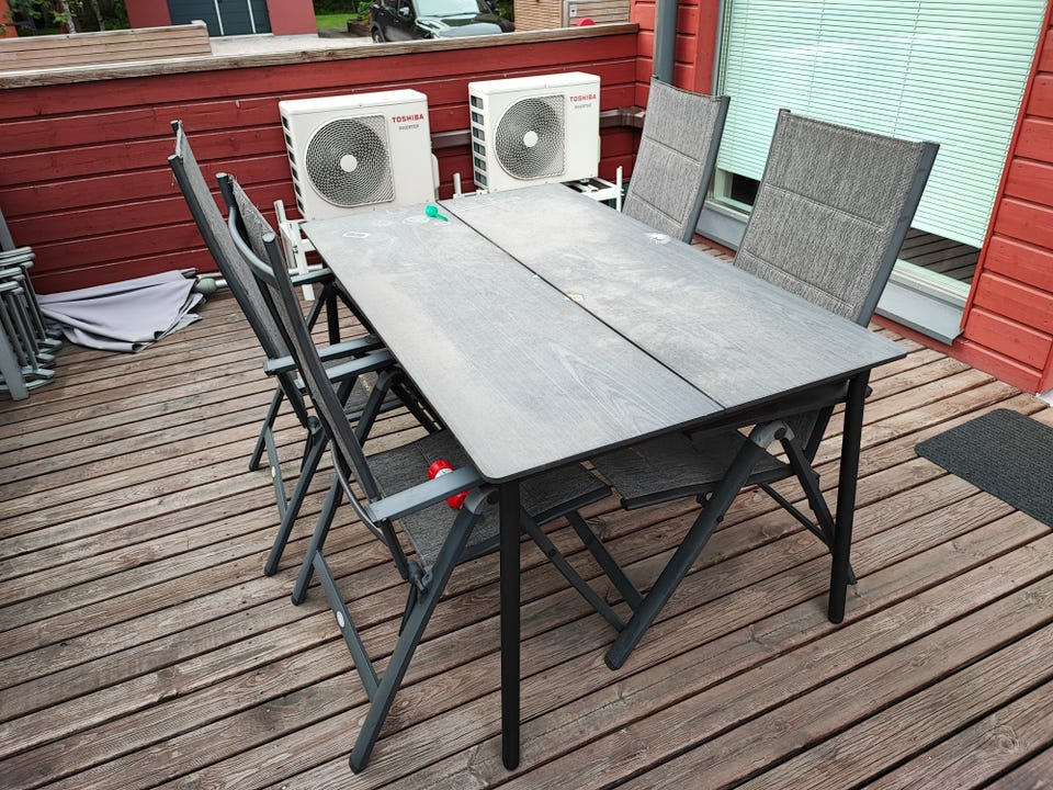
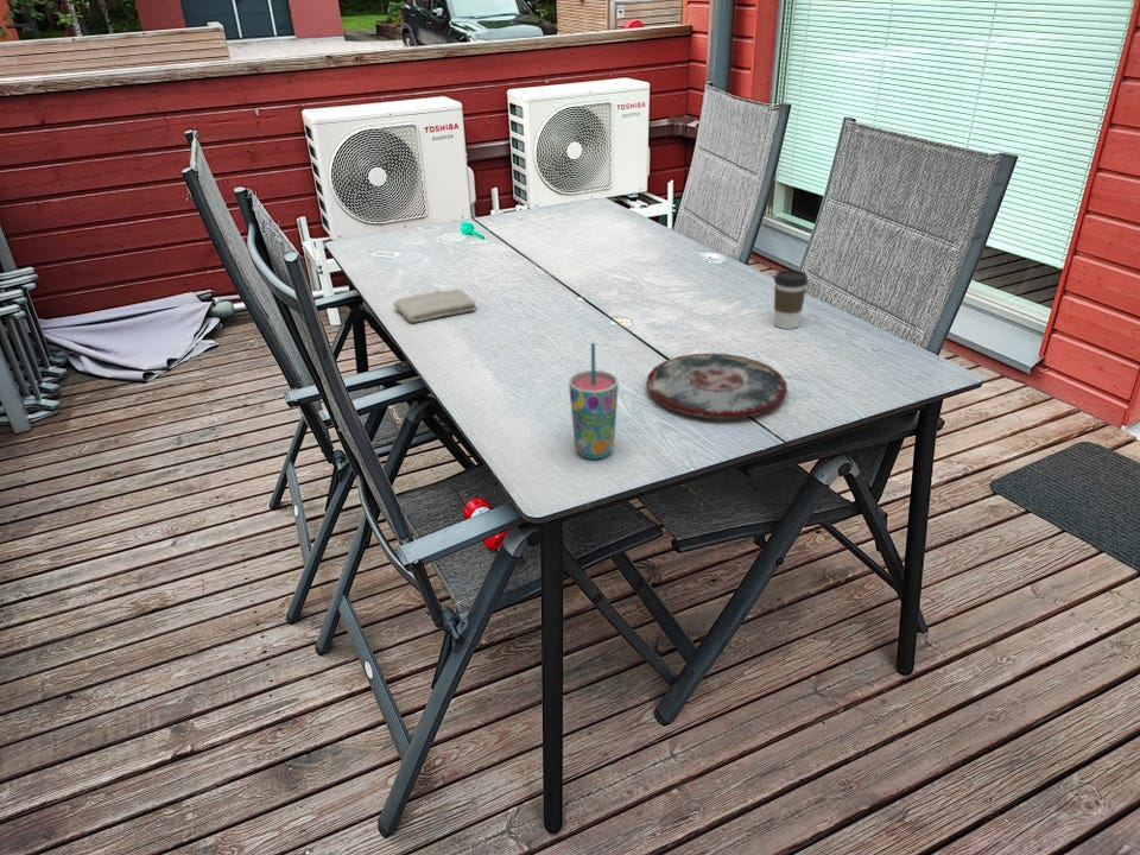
+ plate [645,353,788,420]
+ cup [568,342,620,461]
+ coffee cup [773,268,809,330]
+ washcloth [392,287,477,324]
